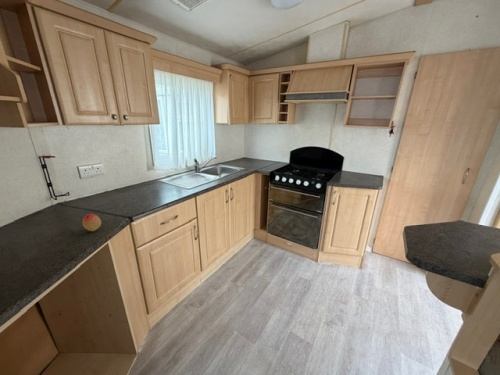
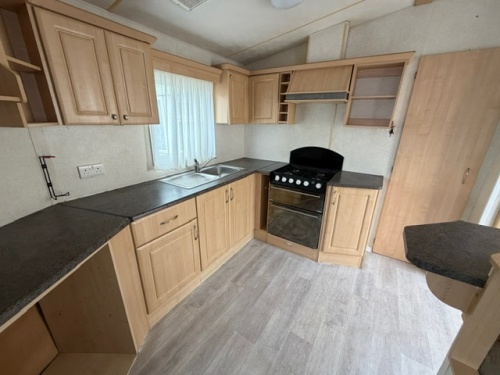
- fruit [81,213,102,232]
